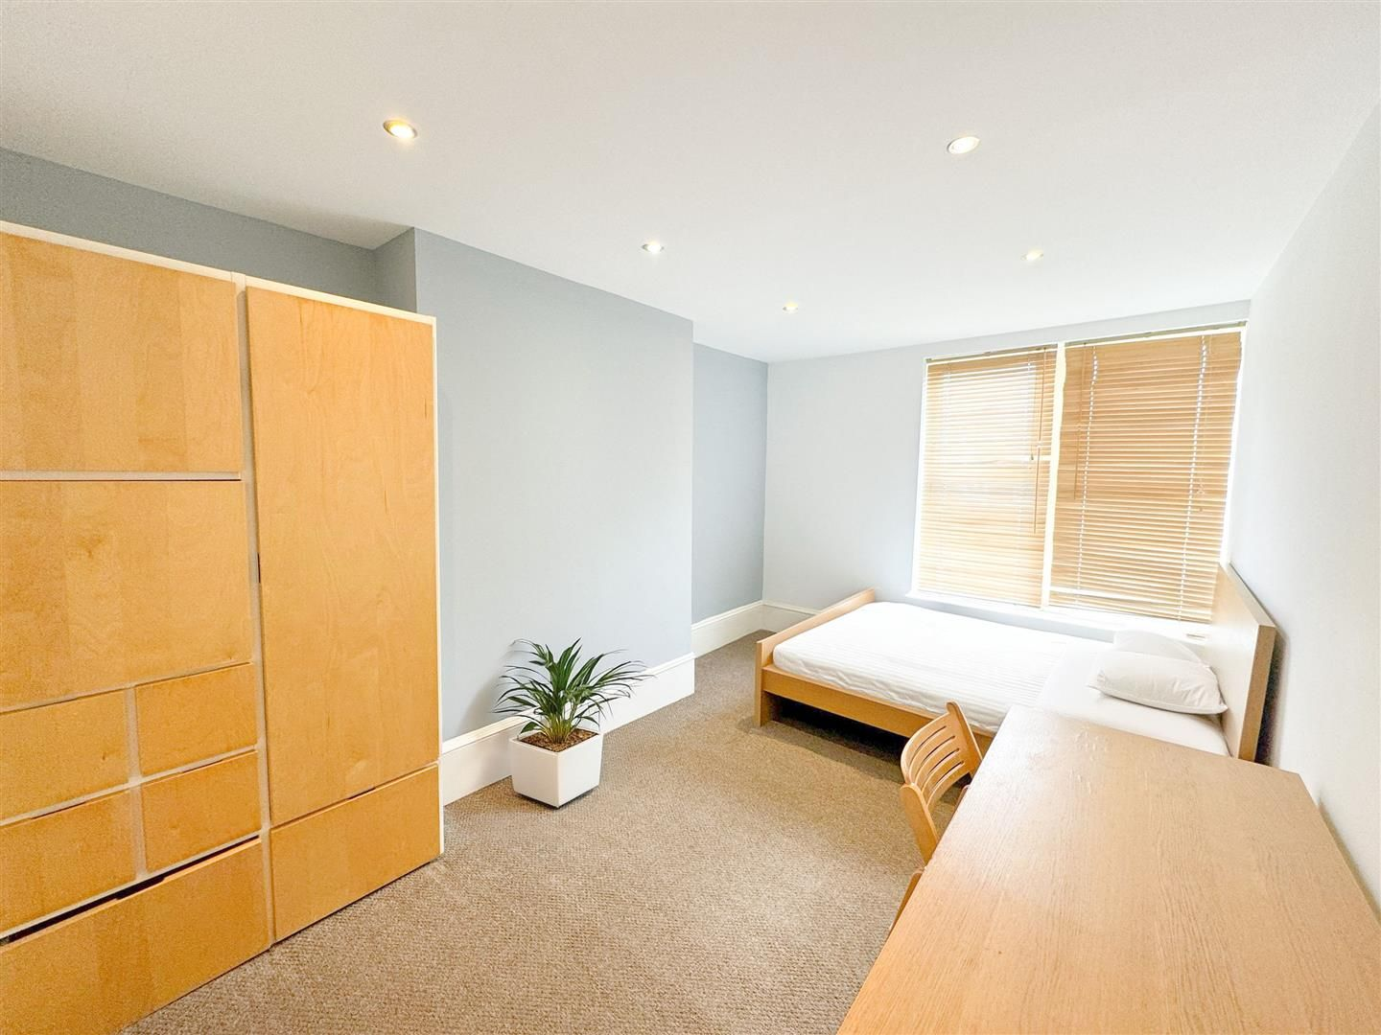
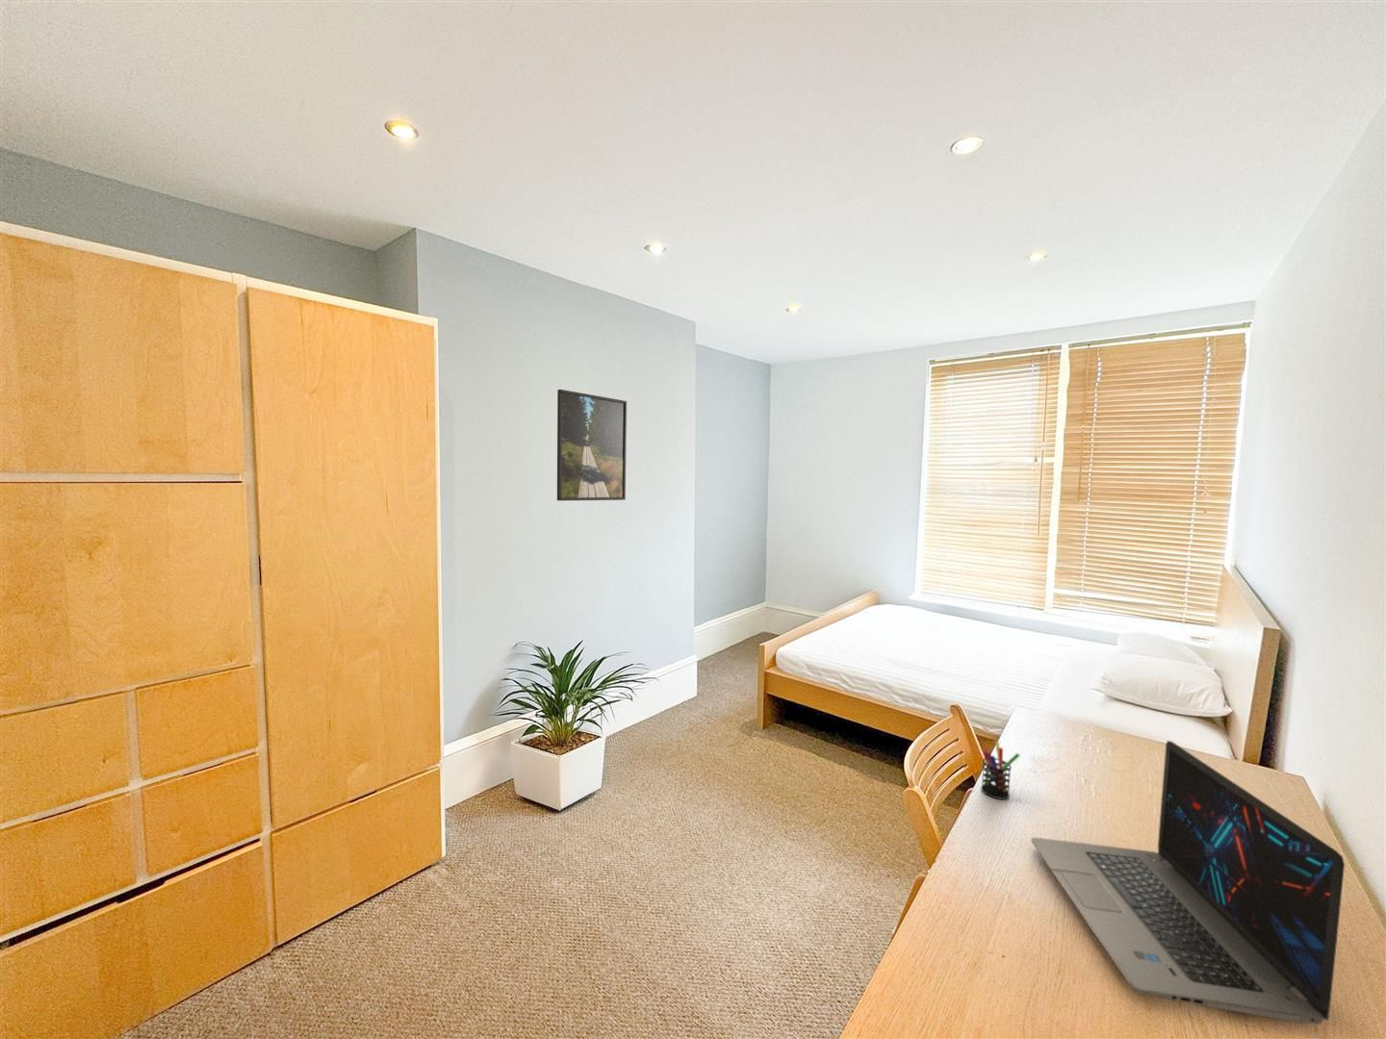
+ pen holder [980,740,1020,800]
+ laptop [1030,740,1346,1026]
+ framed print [557,389,628,501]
